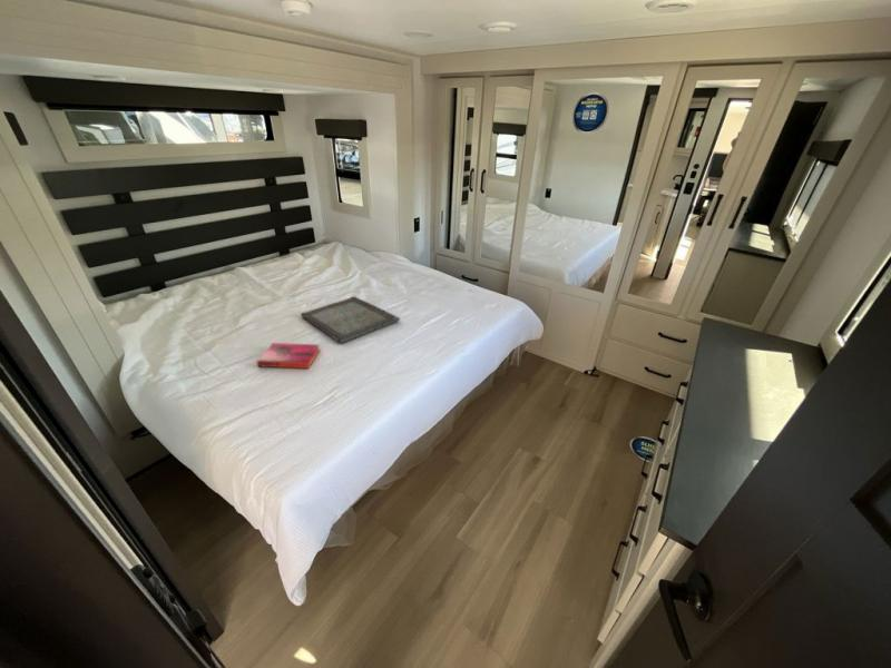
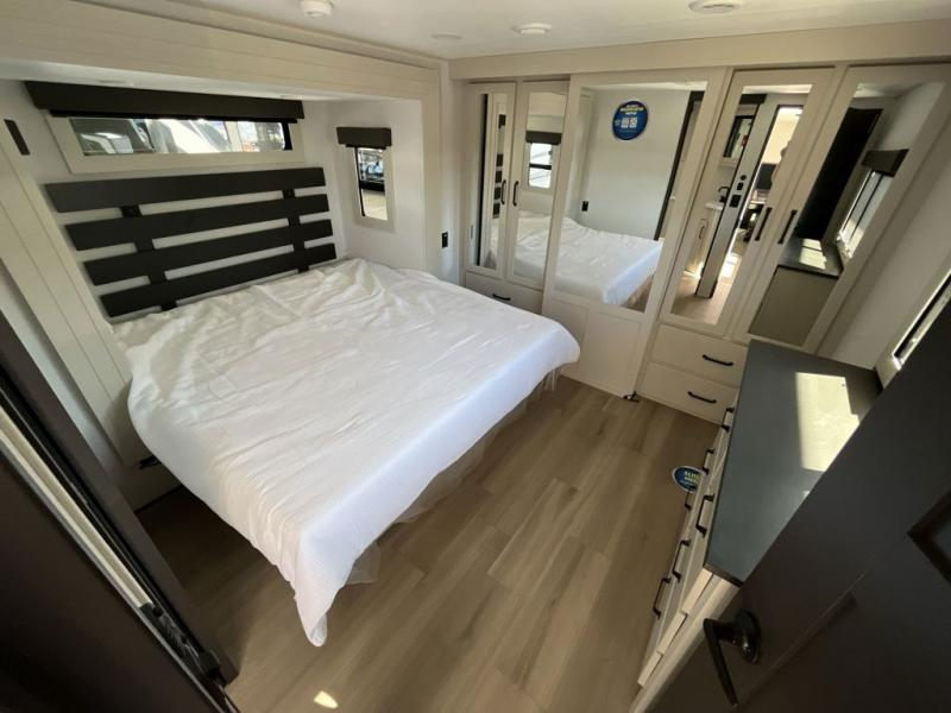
- serving tray [300,295,401,344]
- hardback book [256,342,321,370]
